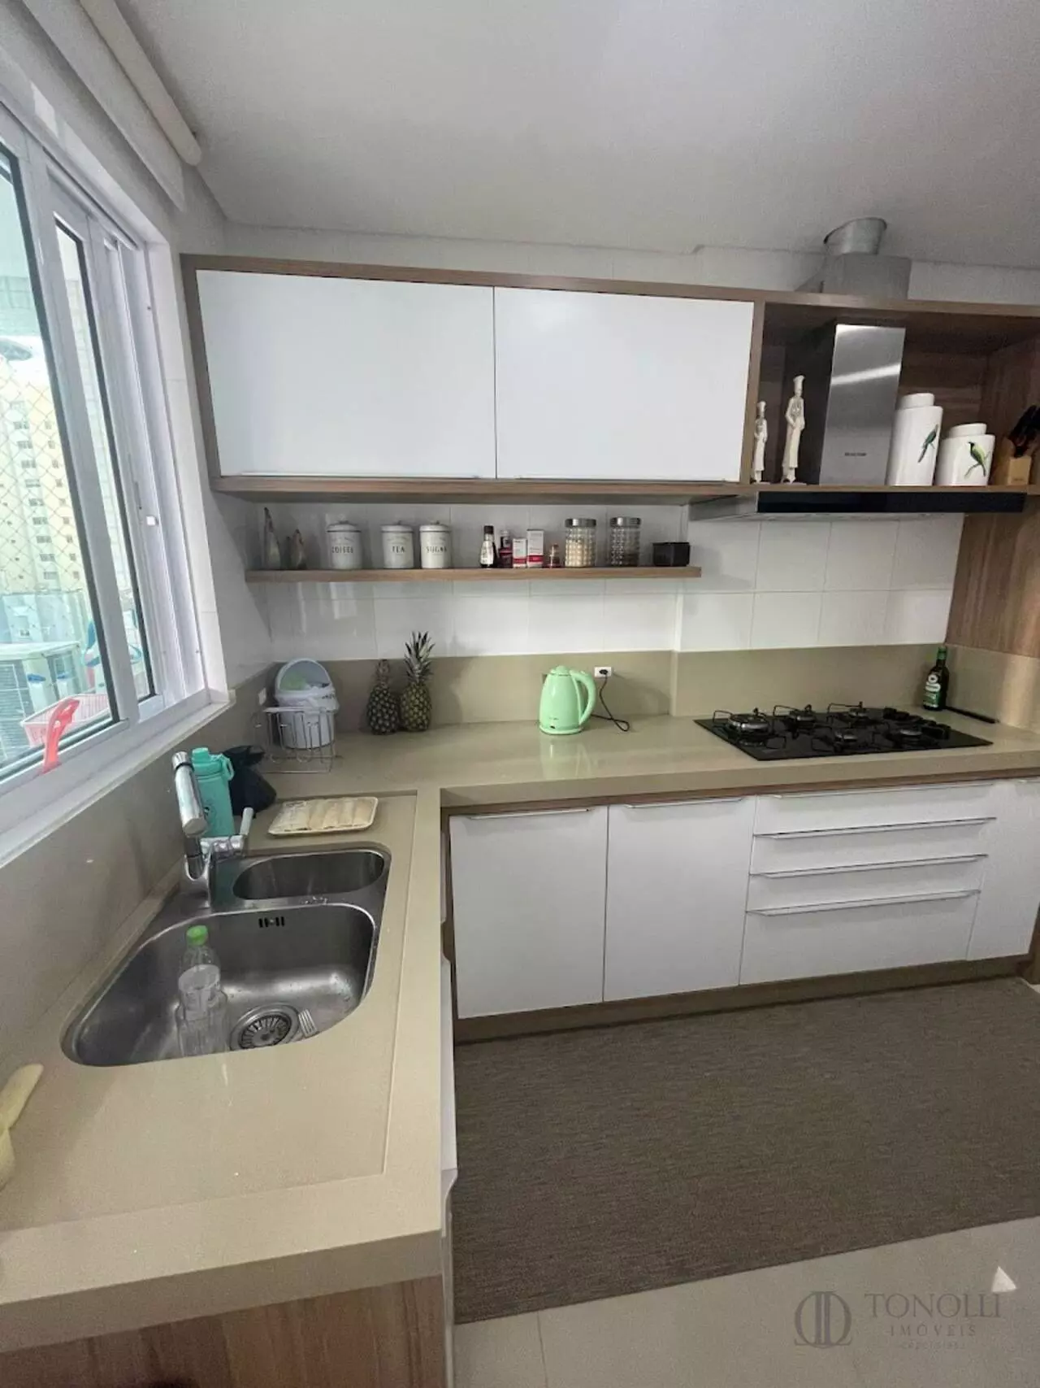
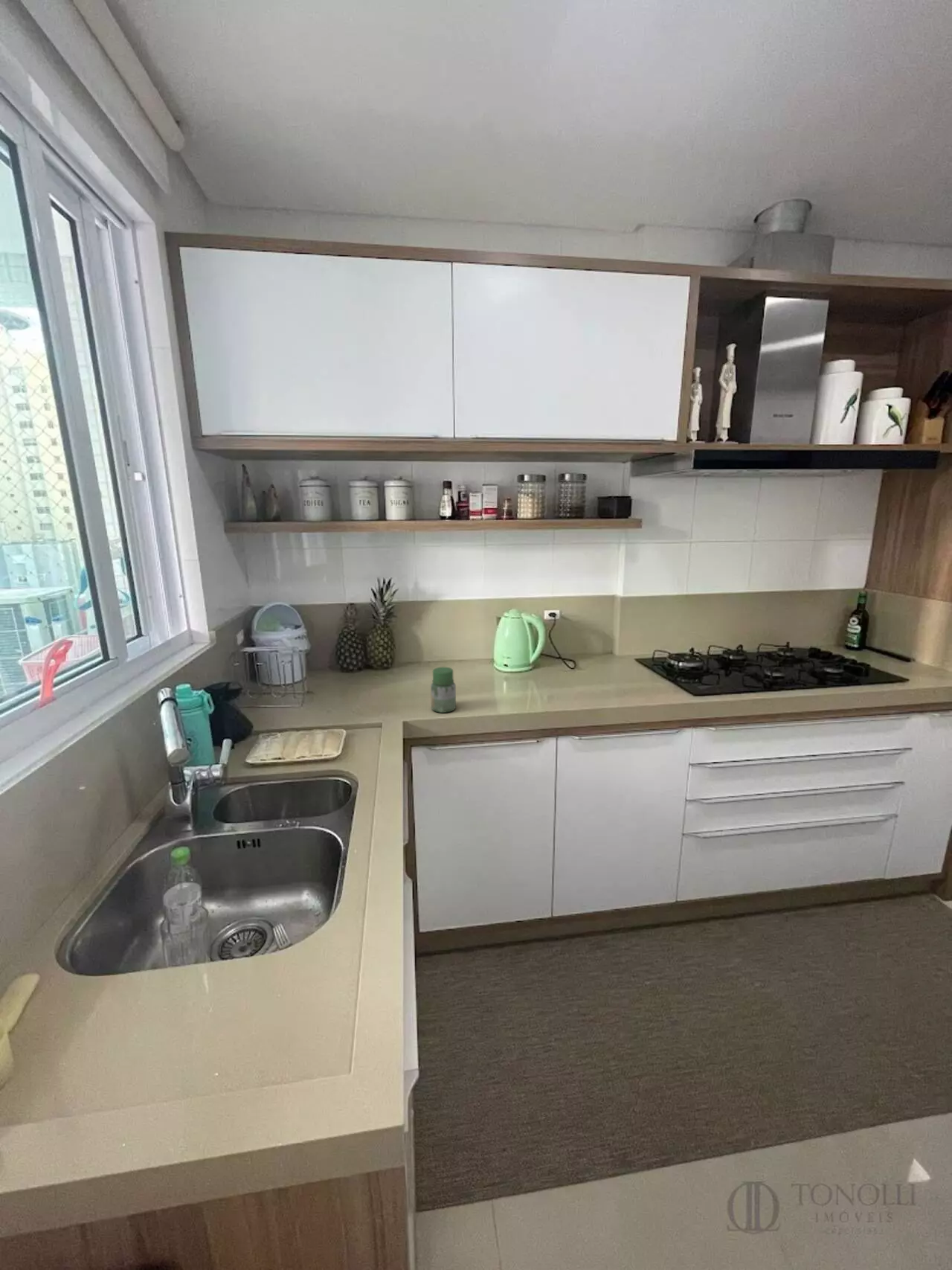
+ jar [430,667,457,713]
